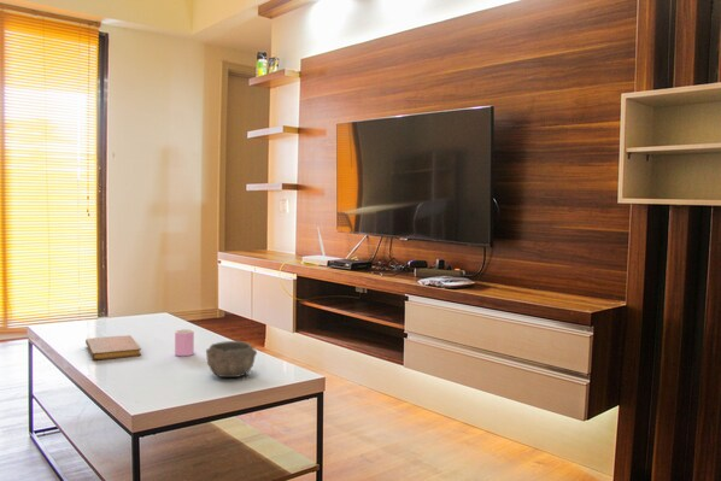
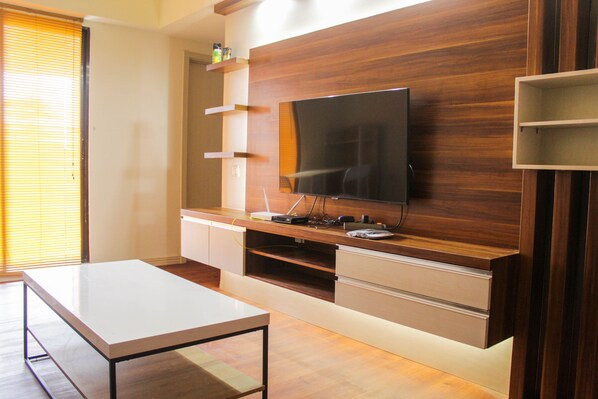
- bowl [205,340,258,379]
- notebook [84,334,142,362]
- cup [174,328,195,357]
